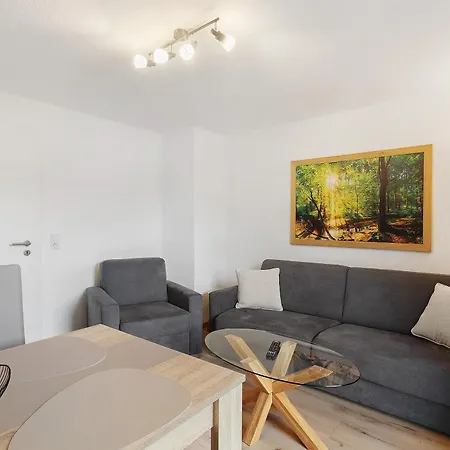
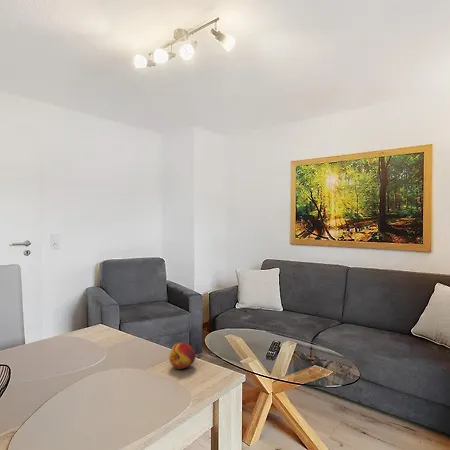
+ fruit [168,342,196,370]
